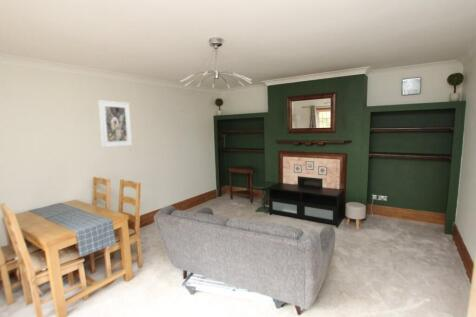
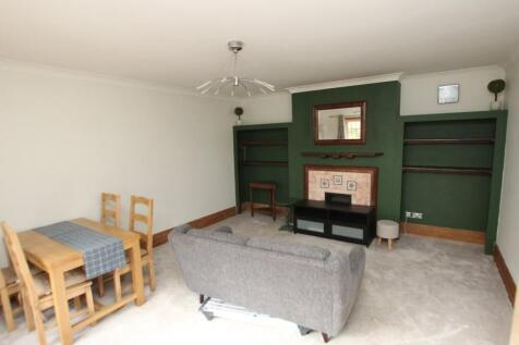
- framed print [98,99,133,148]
